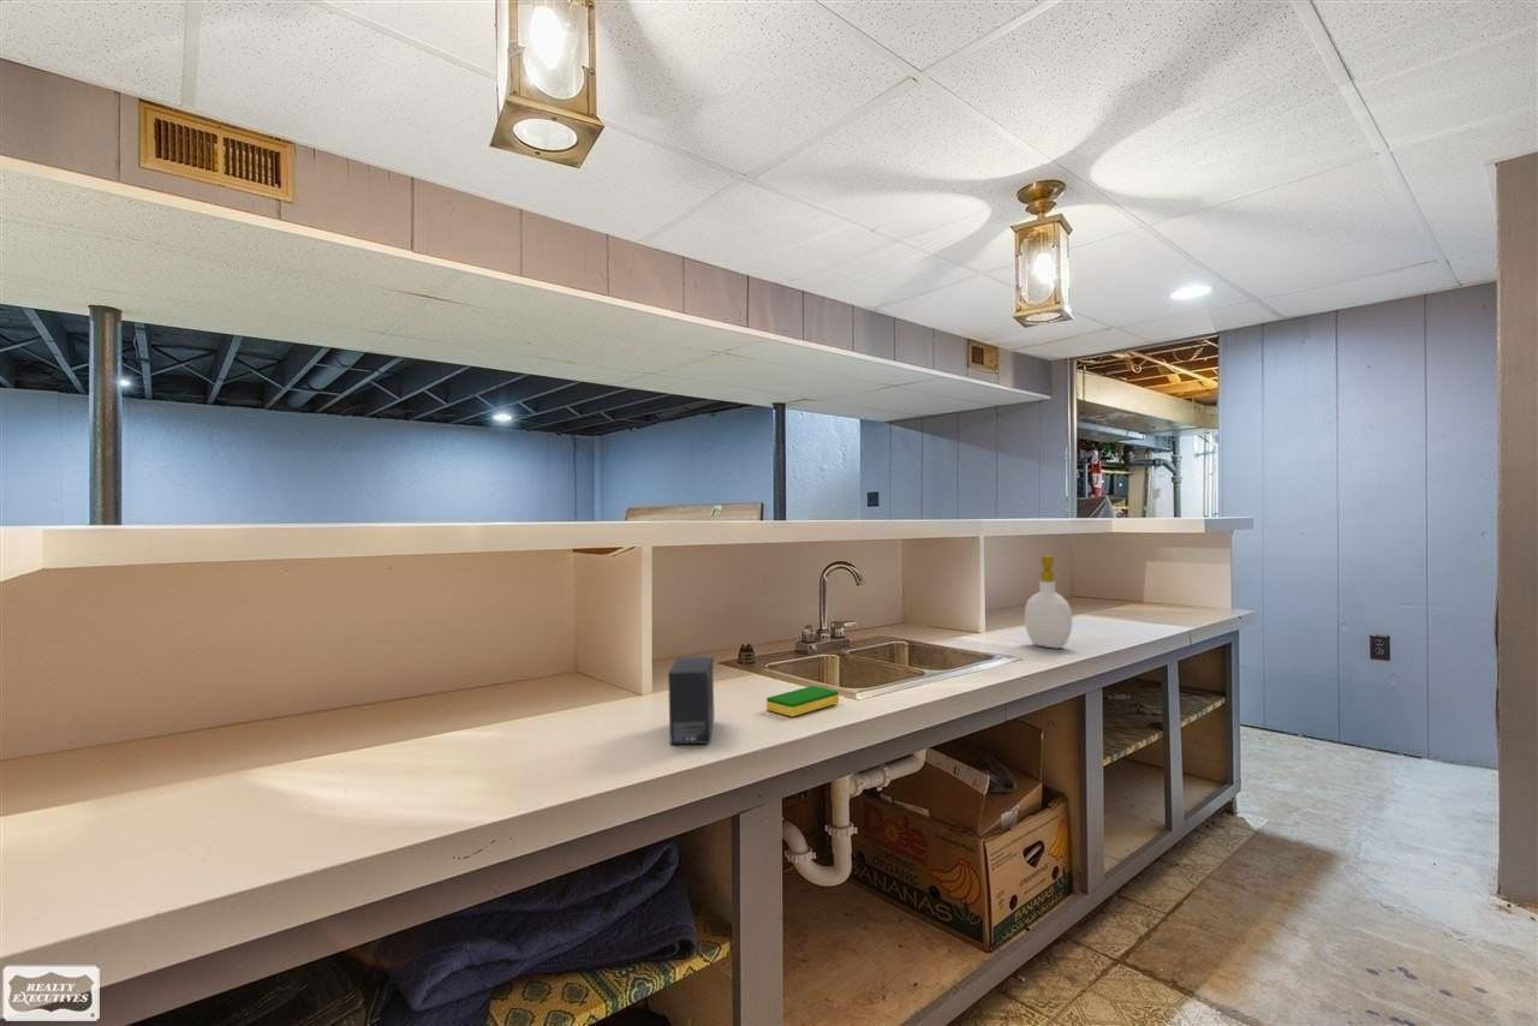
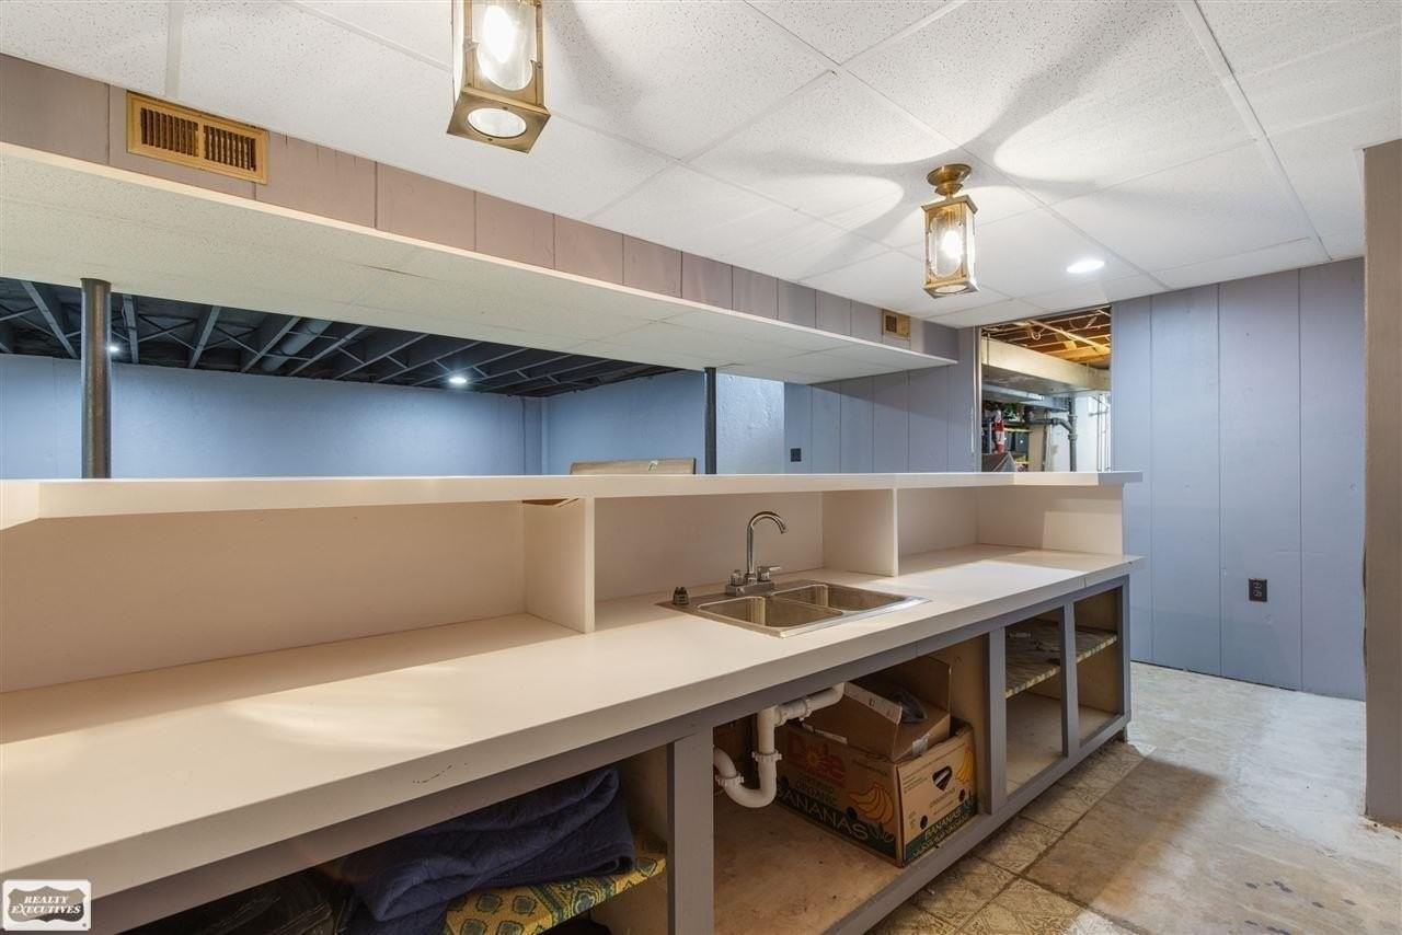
- small box [667,655,715,745]
- dish sponge [765,685,840,717]
- soap bottle [1024,554,1073,650]
